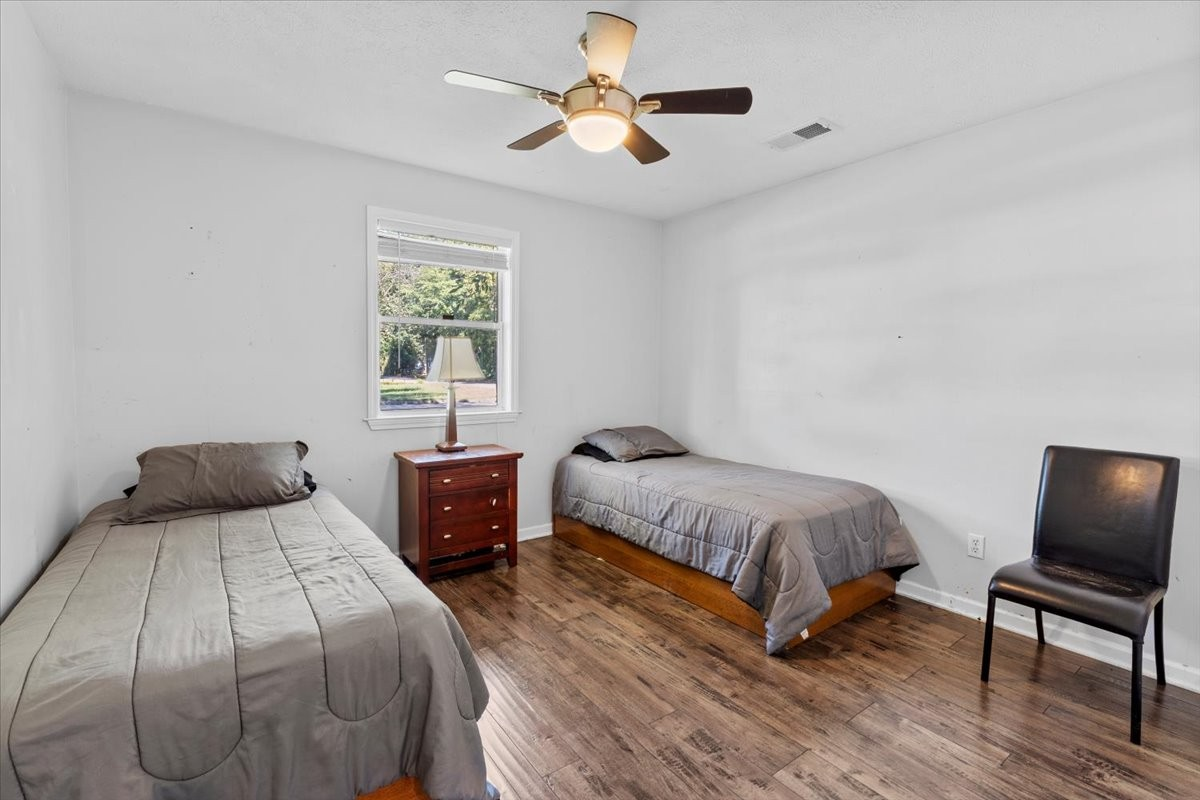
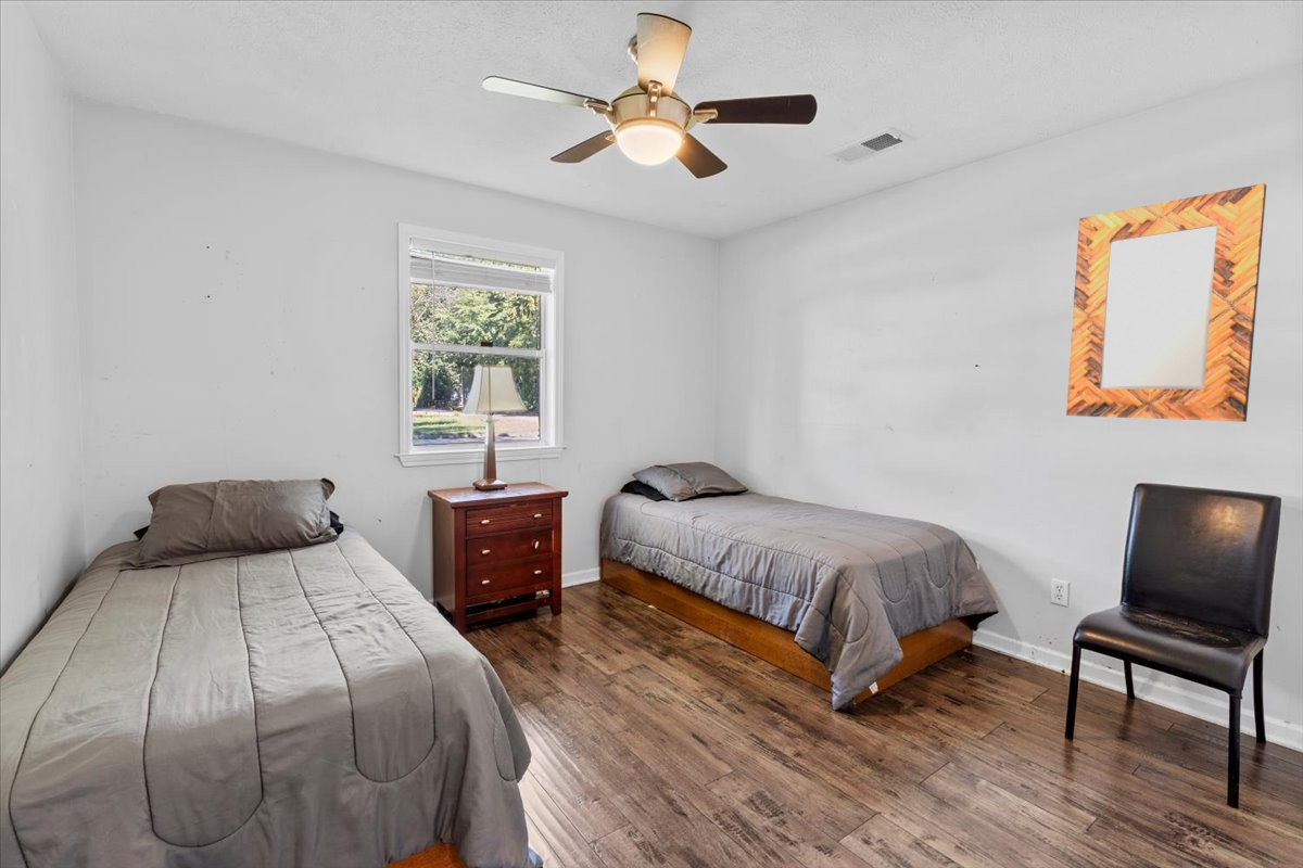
+ home mirror [1065,182,1267,423]
